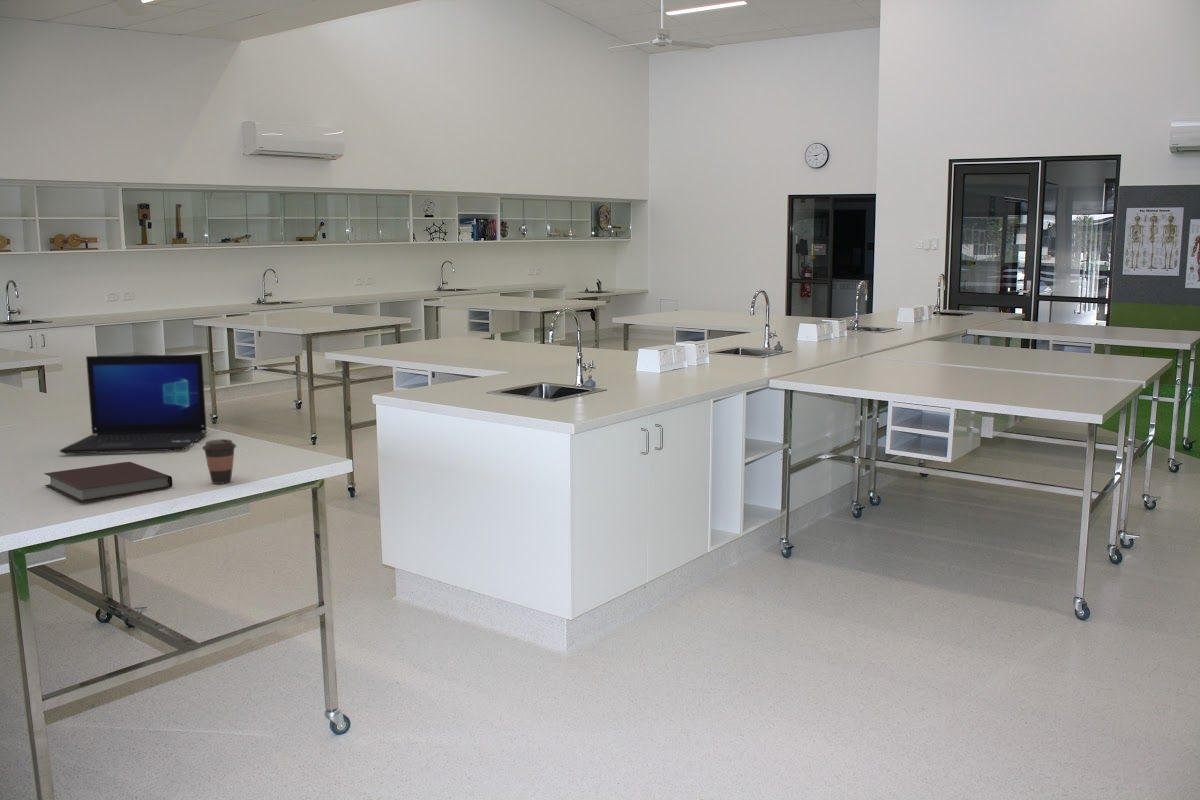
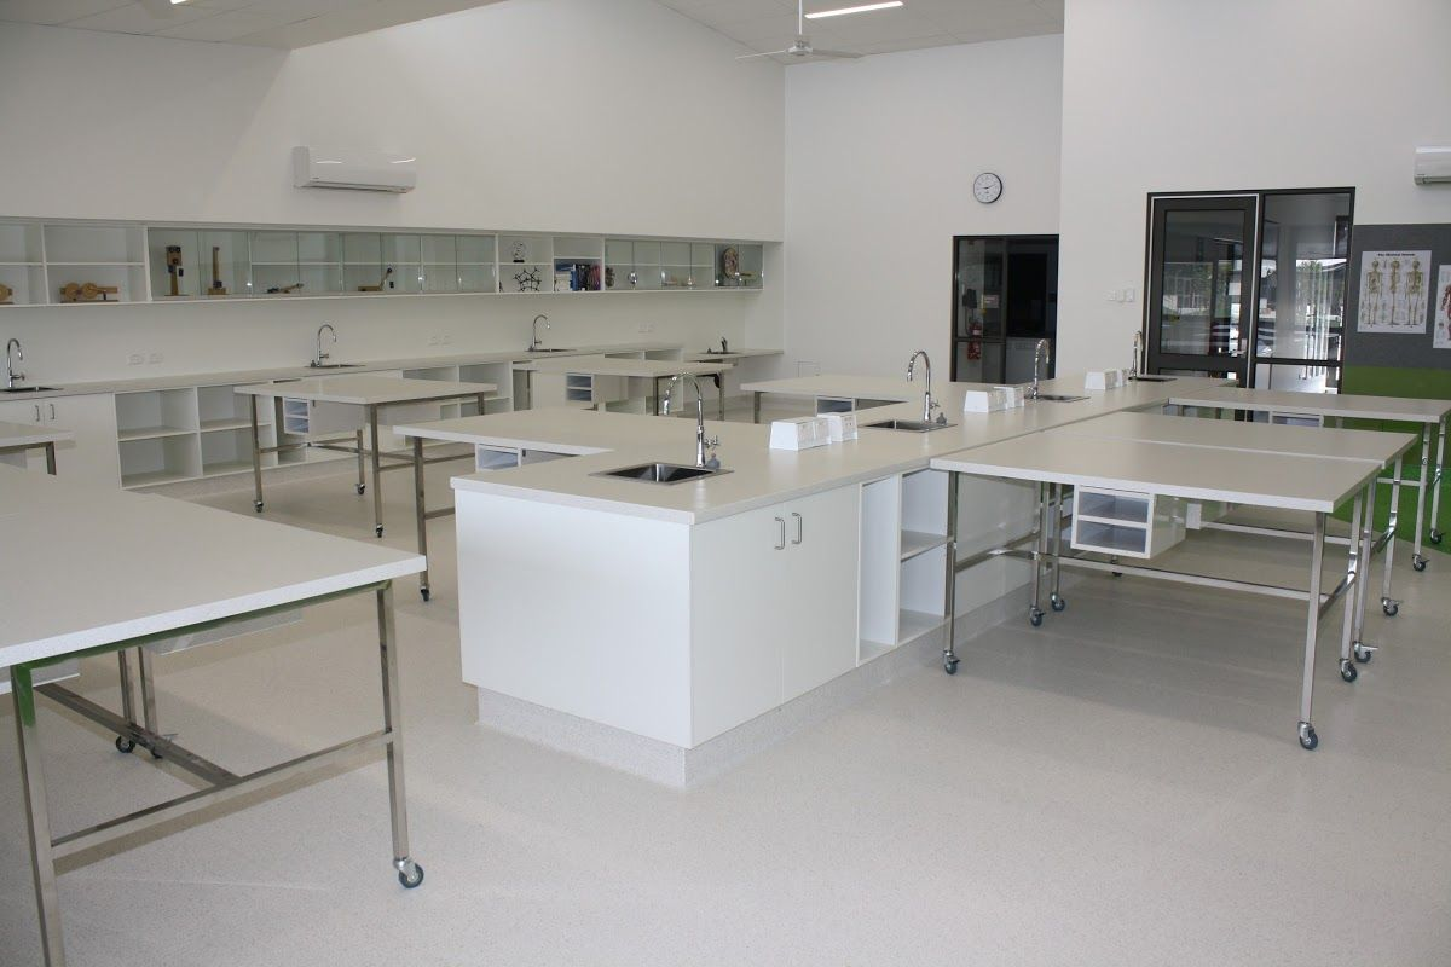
- coffee cup [201,438,237,485]
- notebook [43,461,173,503]
- laptop [59,353,208,454]
